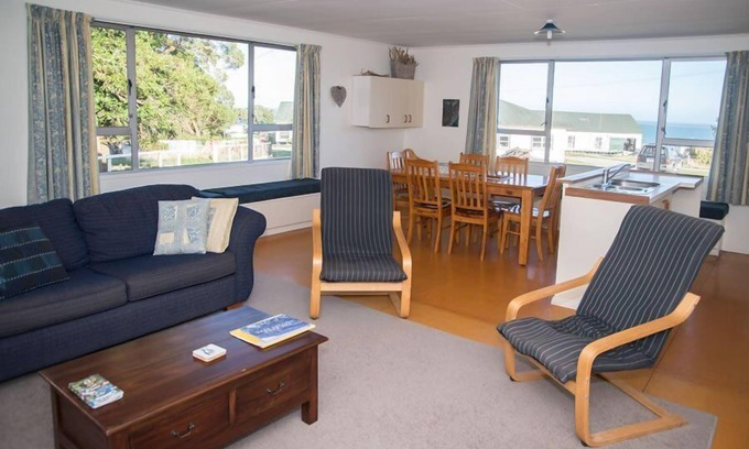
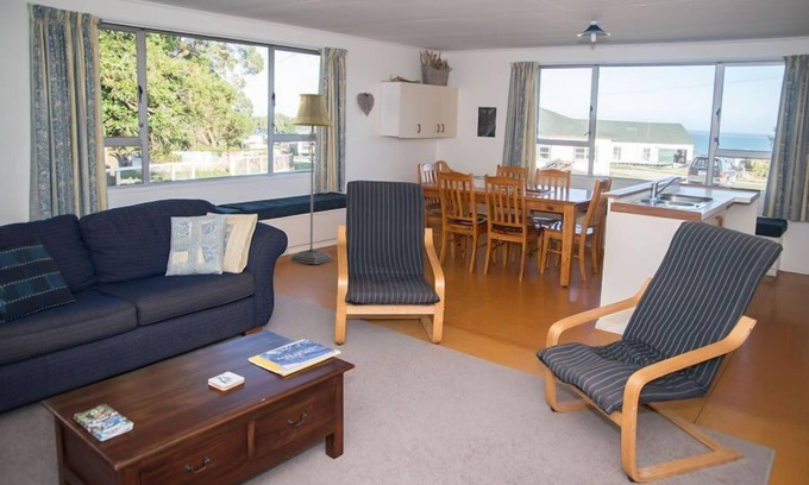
+ floor lamp [289,93,335,265]
